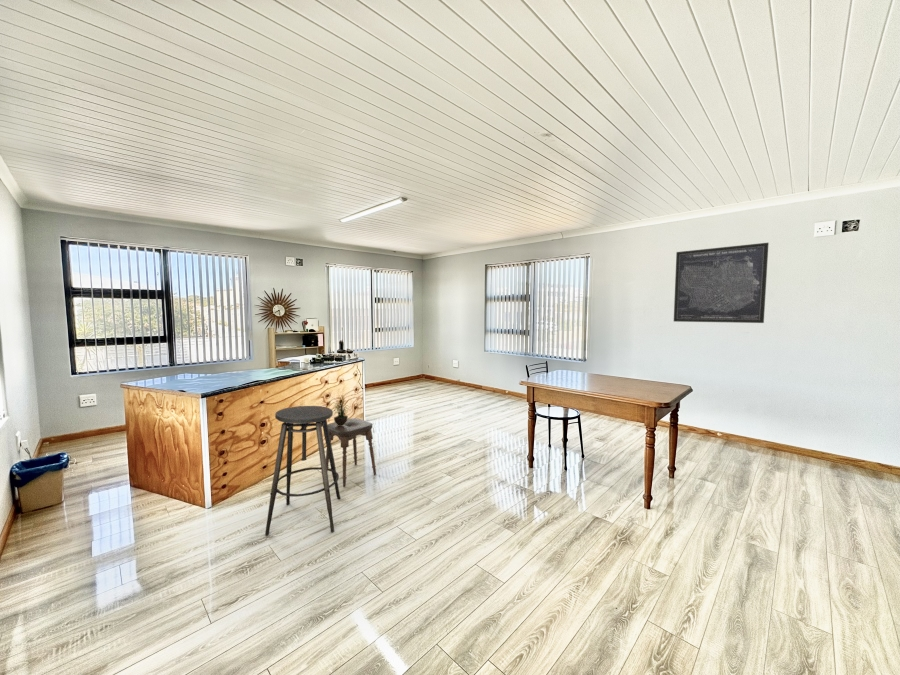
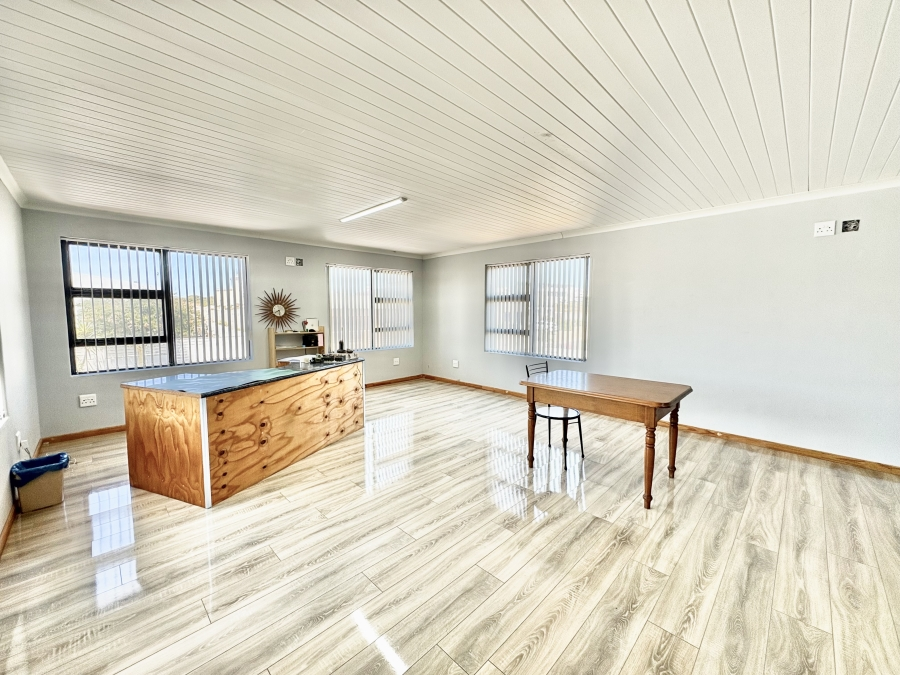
- stool [325,417,377,488]
- potted plant [332,396,352,426]
- wall art [673,242,770,324]
- stool [264,405,341,536]
